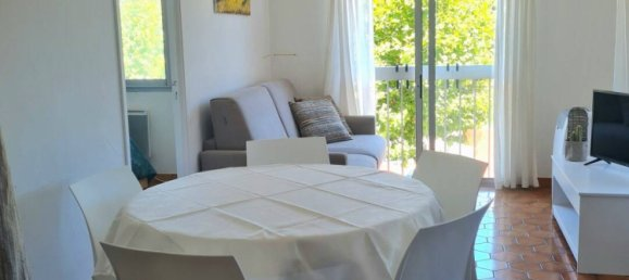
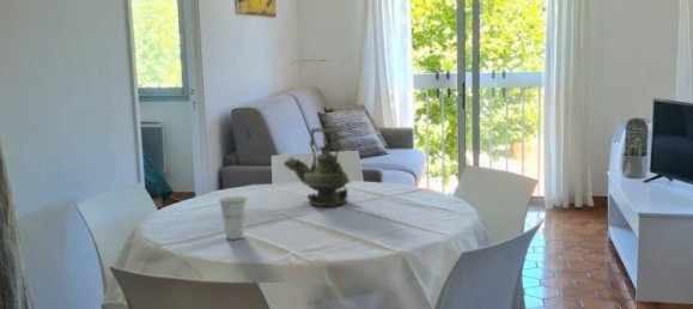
+ teapot [282,127,352,207]
+ cup [218,195,249,241]
